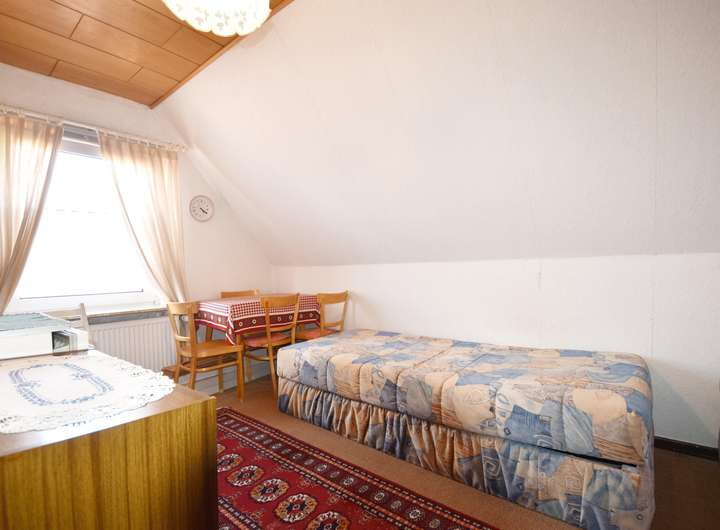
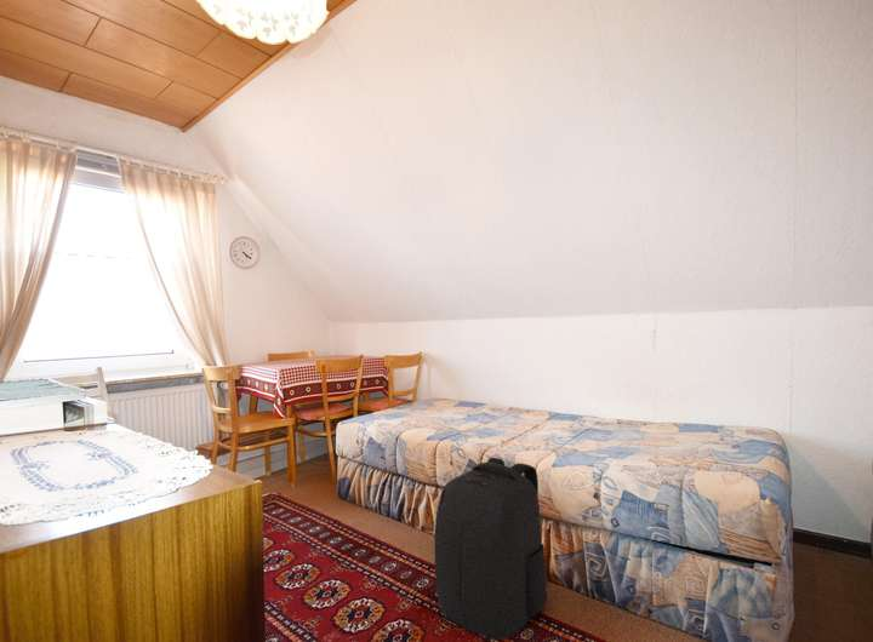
+ backpack [434,457,549,641]
